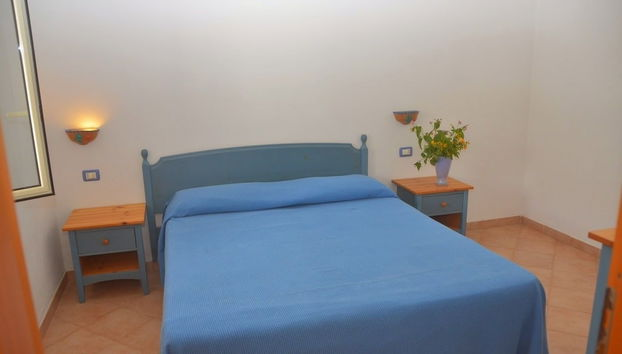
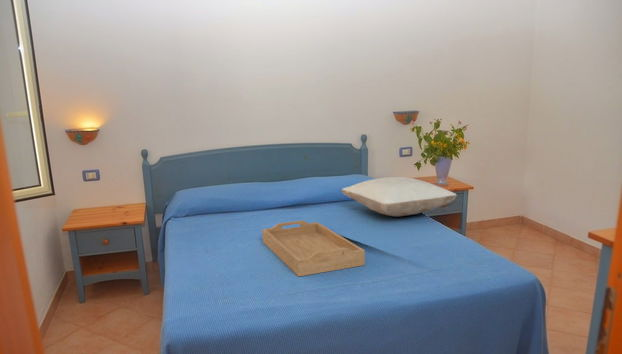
+ pillow [340,176,458,217]
+ serving tray [262,220,366,277]
